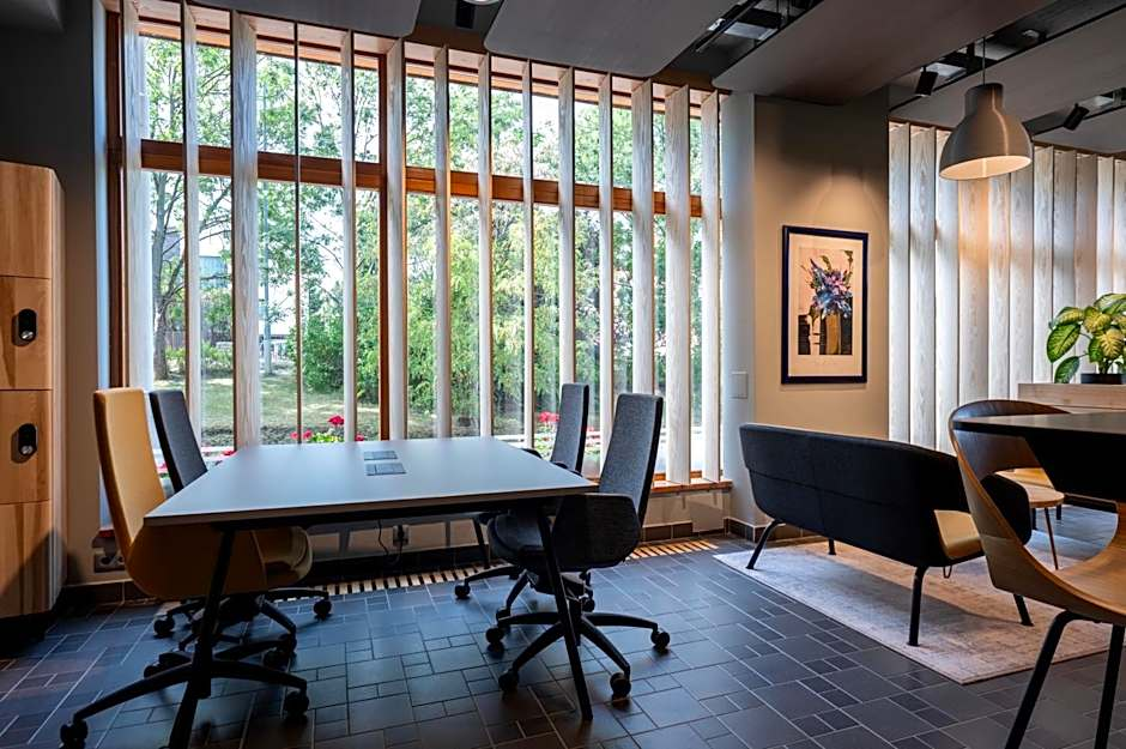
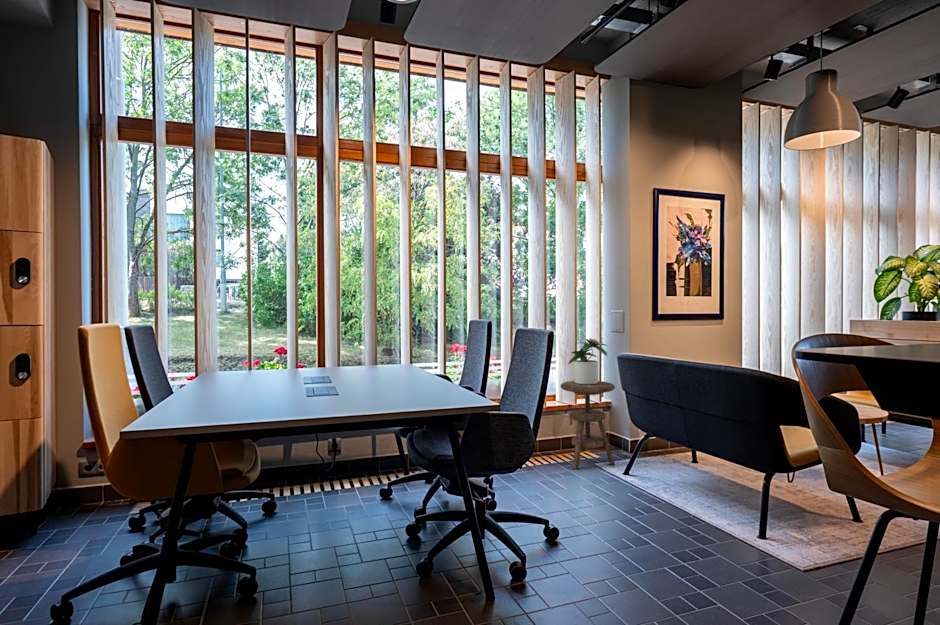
+ potted plant [567,336,608,385]
+ side table [560,380,616,470]
